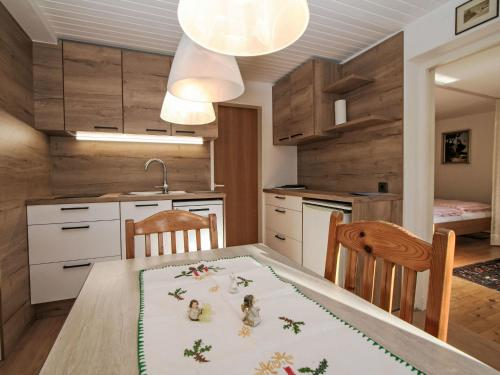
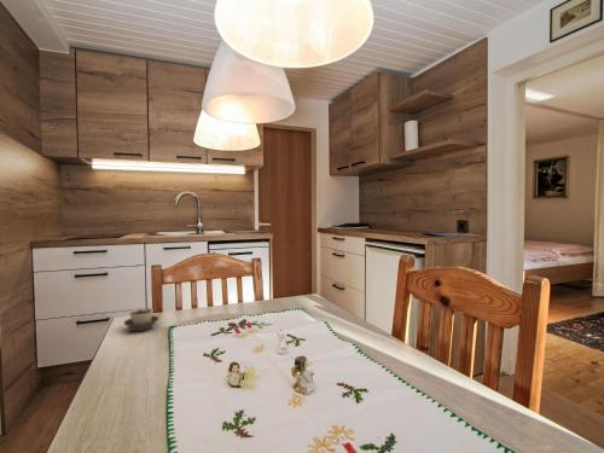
+ cup [122,307,161,332]
